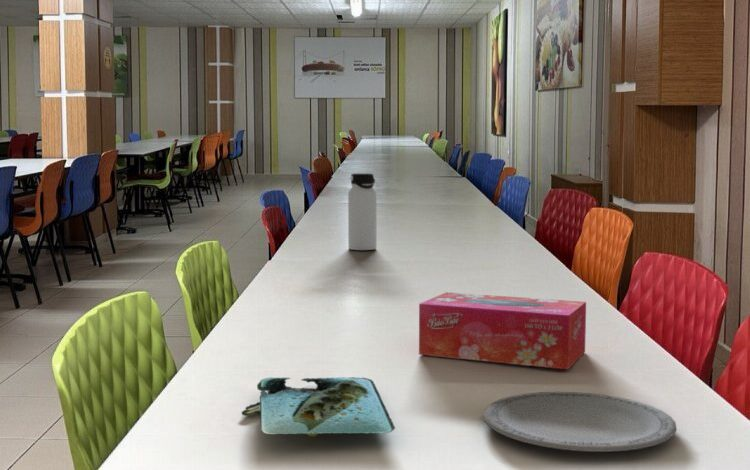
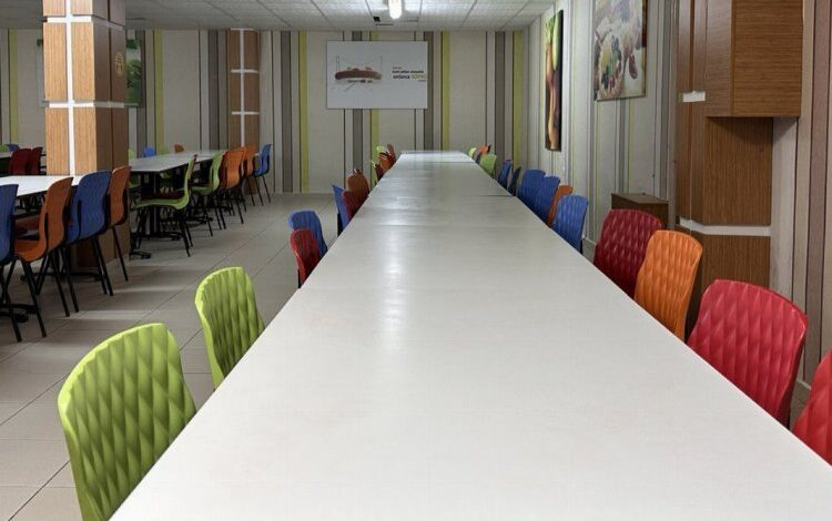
- water bottle [347,172,377,251]
- plate [483,391,677,453]
- tissue box [418,291,587,370]
- platter [241,376,396,438]
